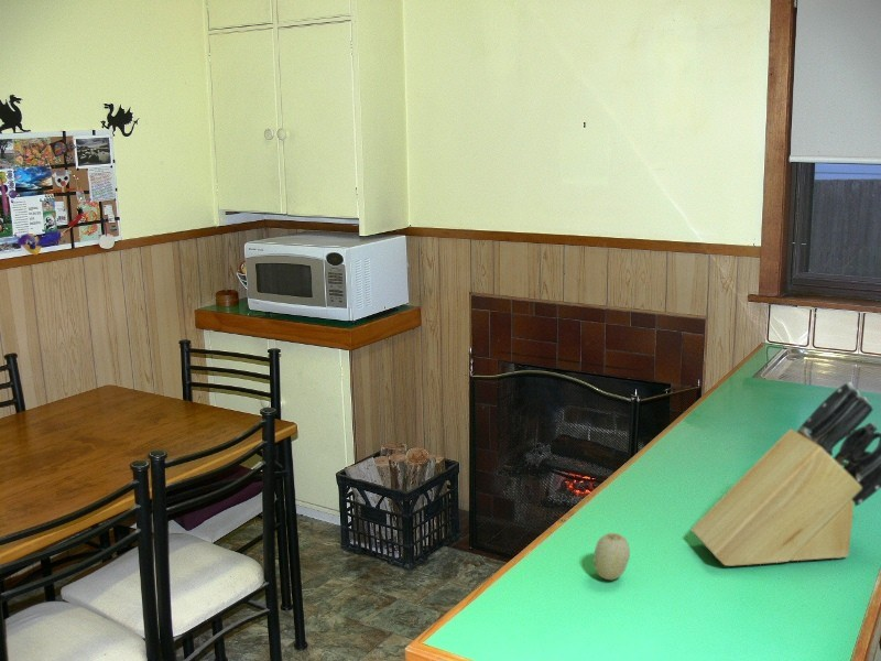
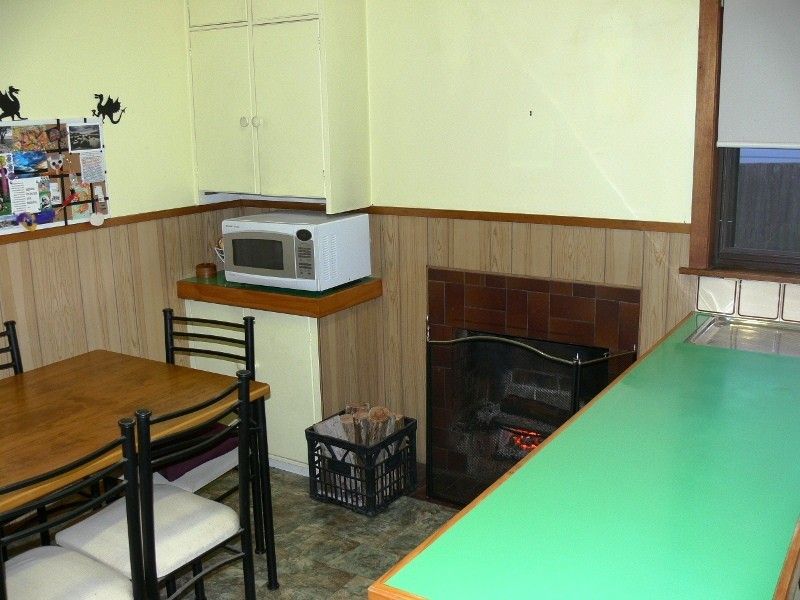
- knife block [690,381,881,567]
- fruit [592,532,631,582]
